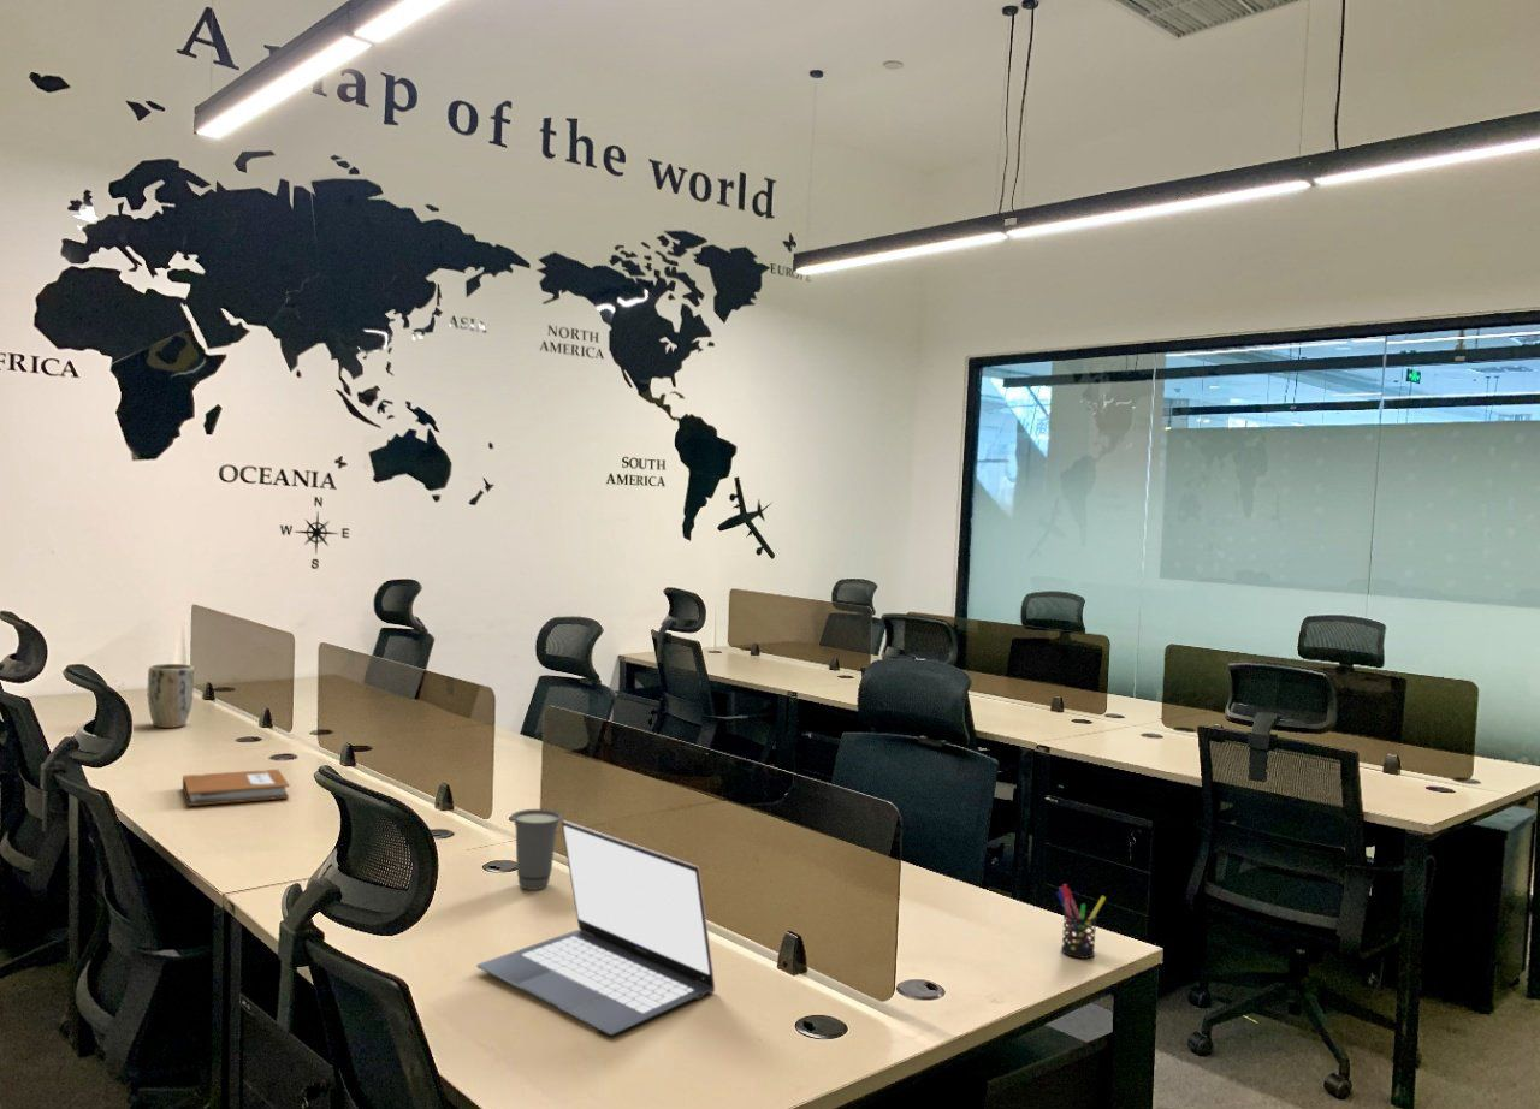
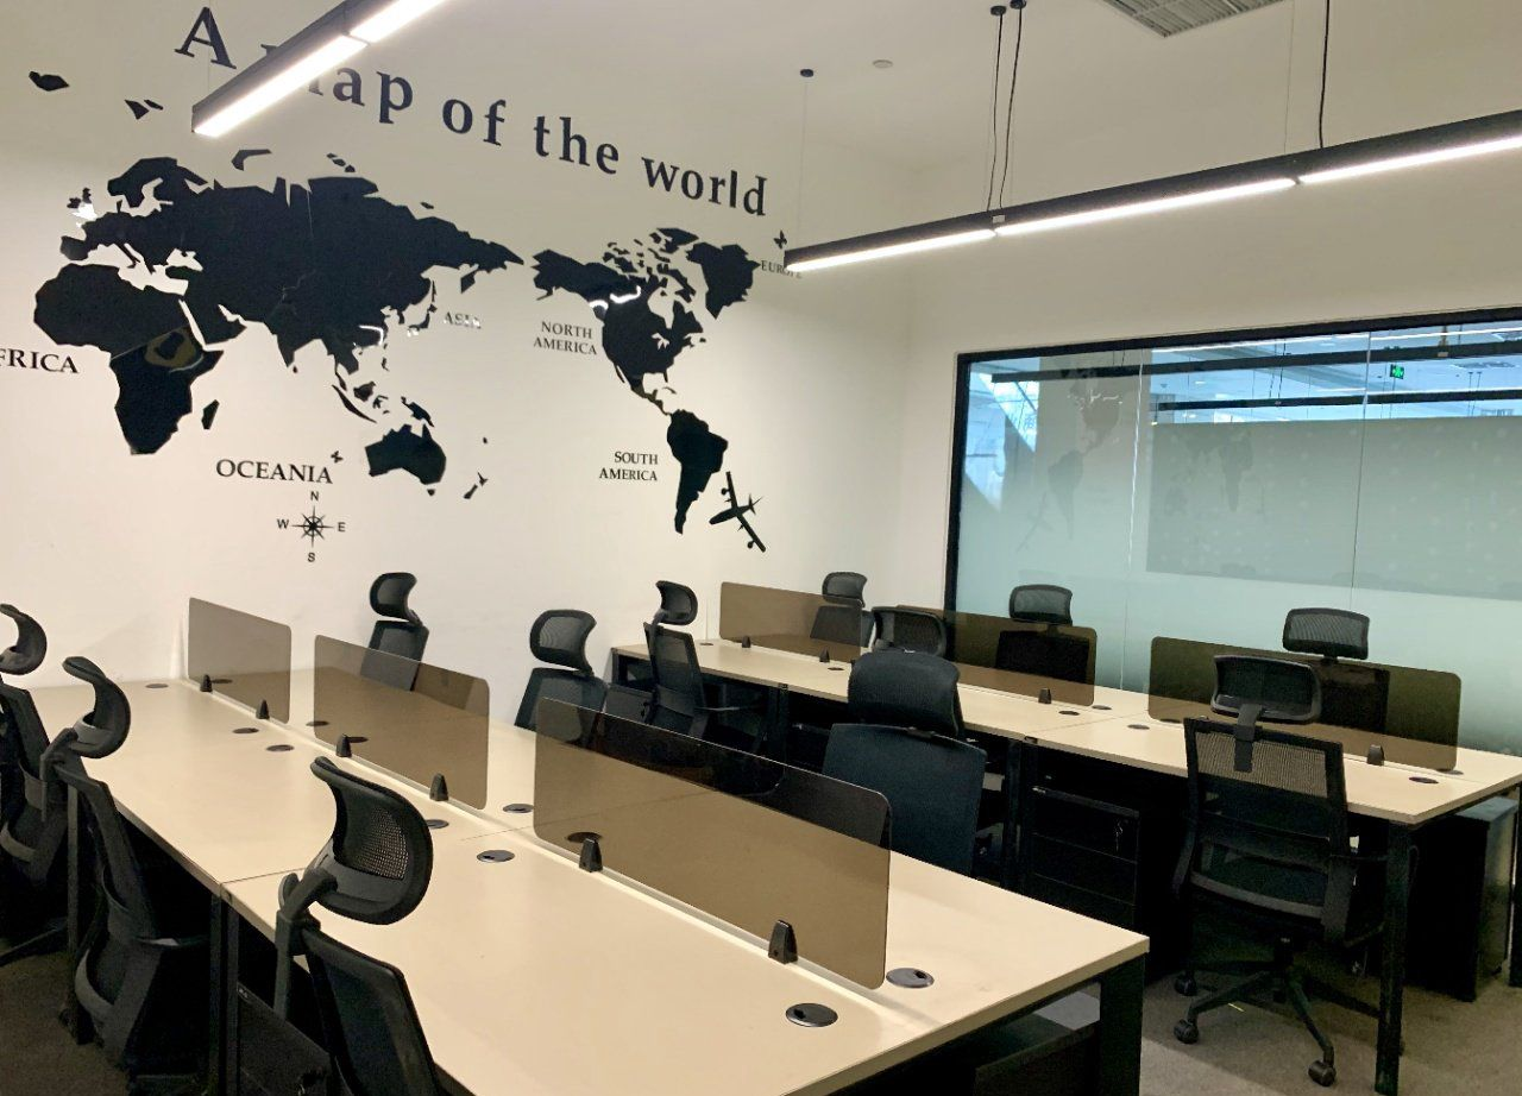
- laptop [475,819,716,1037]
- plant pot [147,663,195,729]
- pen holder [1055,883,1107,960]
- notebook [182,769,291,807]
- cup [510,808,564,891]
